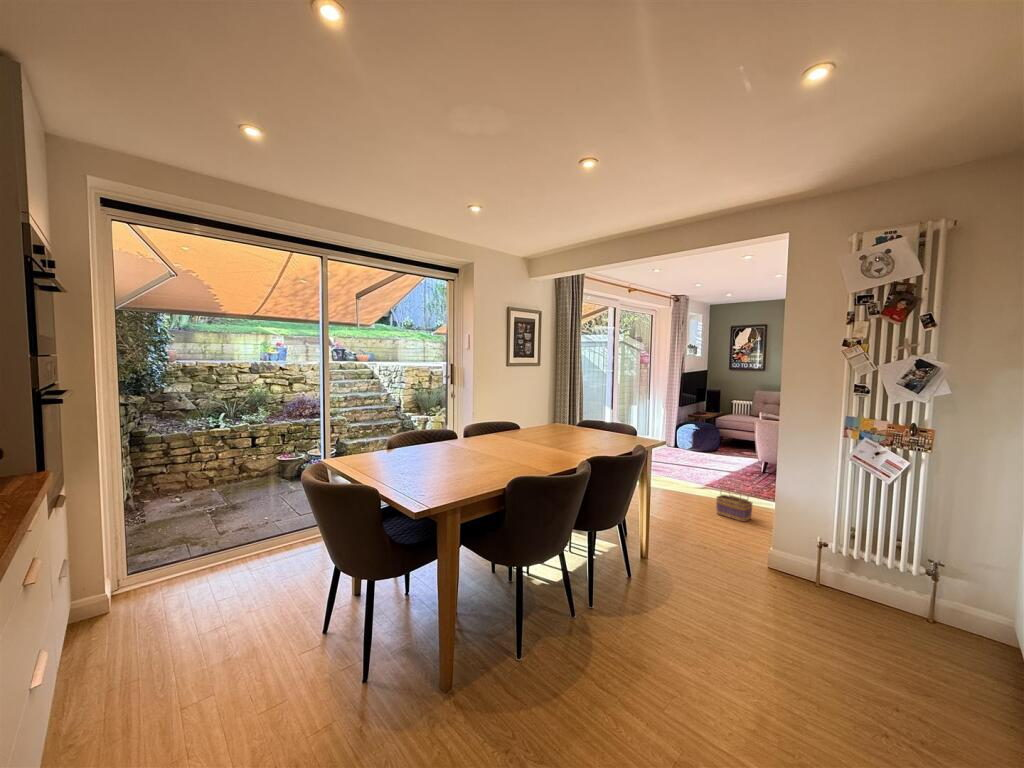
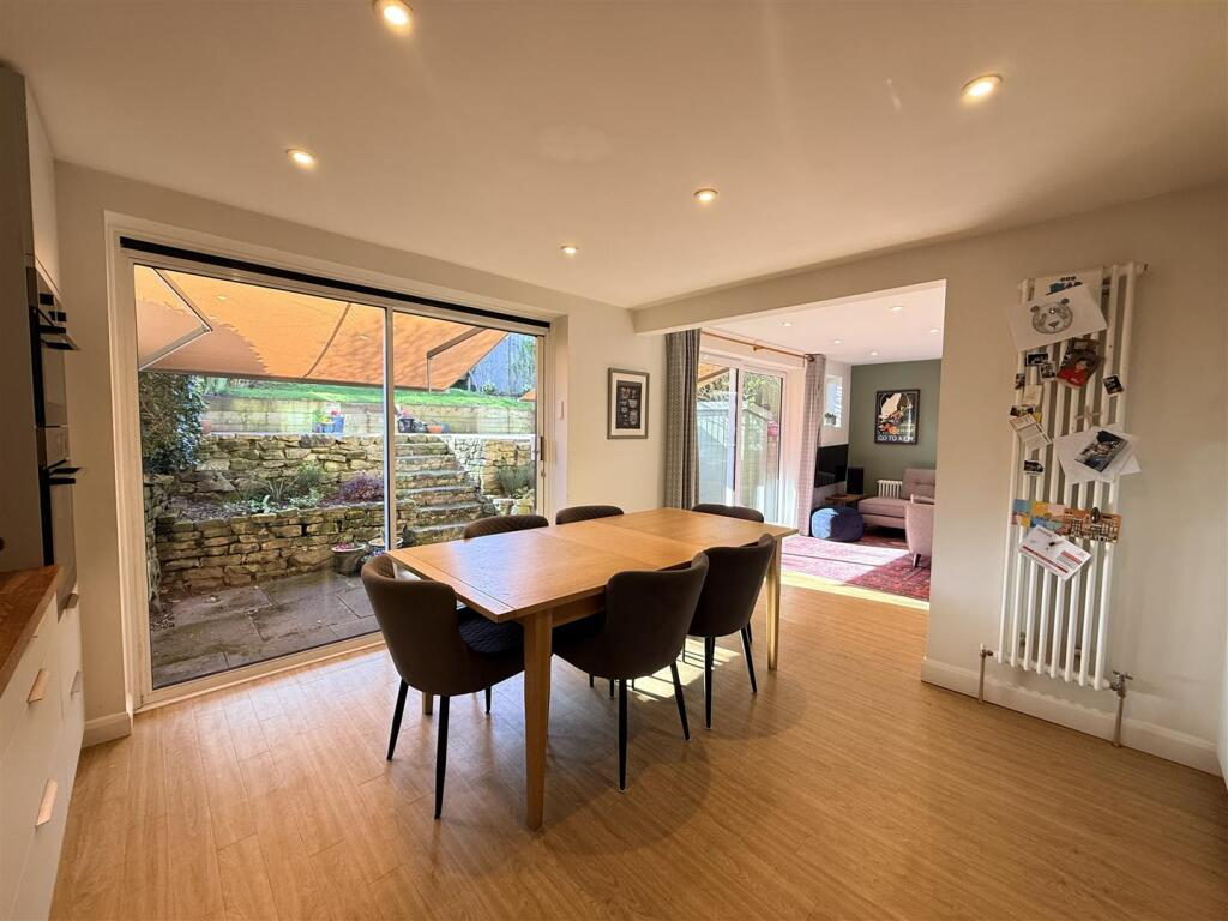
- basket [715,480,754,523]
